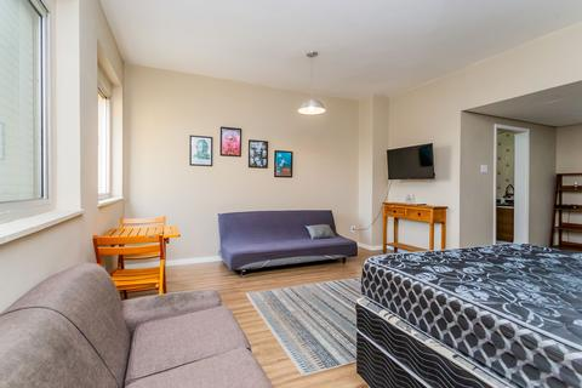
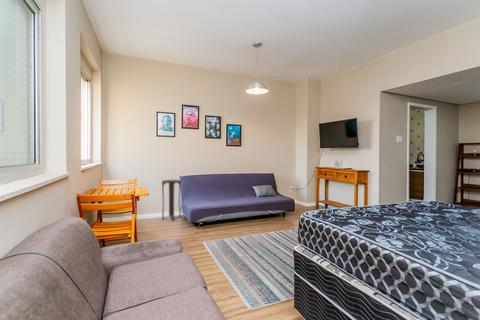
+ stool [161,179,182,222]
